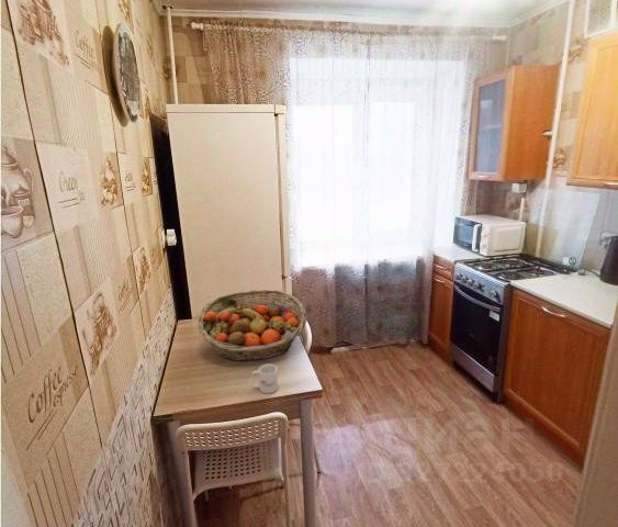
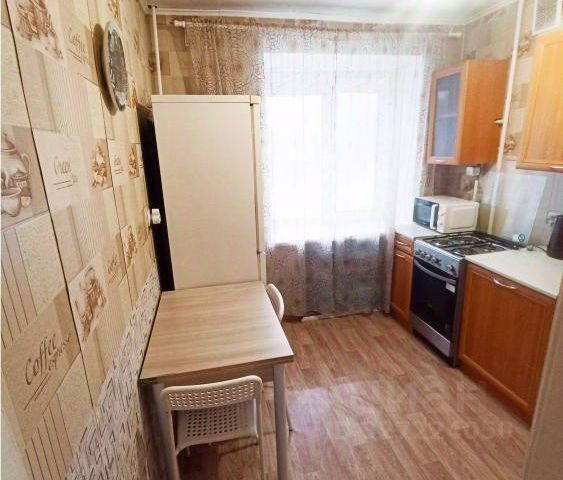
- fruit basket [196,289,307,362]
- mug [250,363,279,394]
